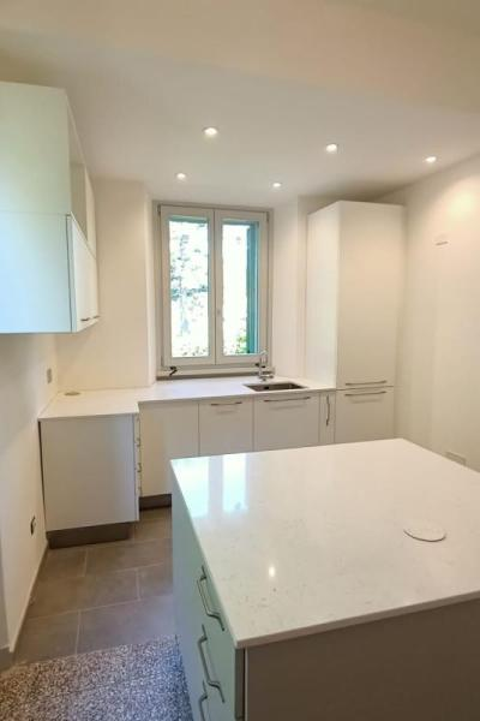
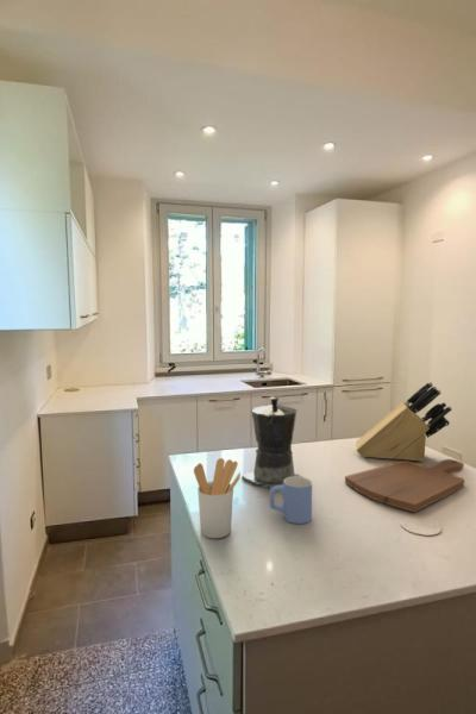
+ utensil holder [193,457,242,539]
+ mug [269,476,313,525]
+ cutting board [344,458,465,513]
+ coffee maker [240,396,303,490]
+ knife block [355,381,453,463]
